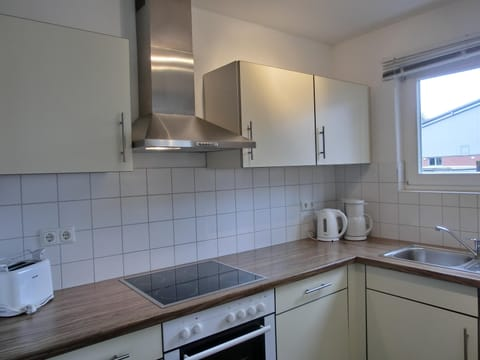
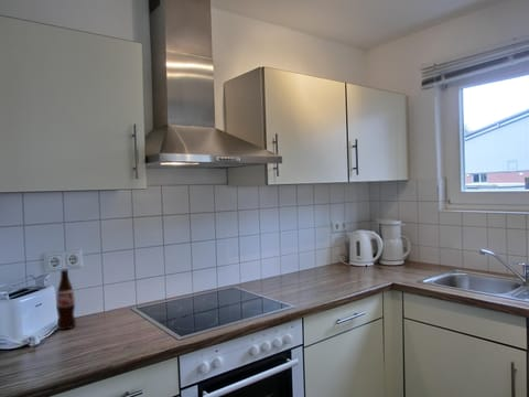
+ bottle [55,269,77,331]
